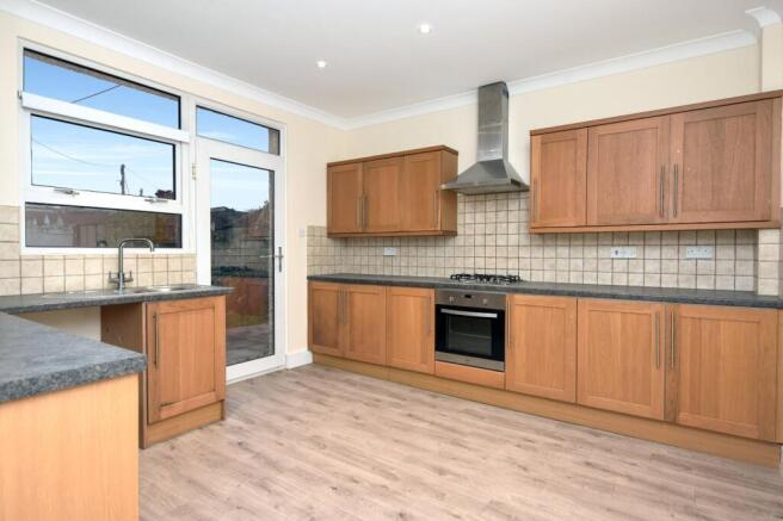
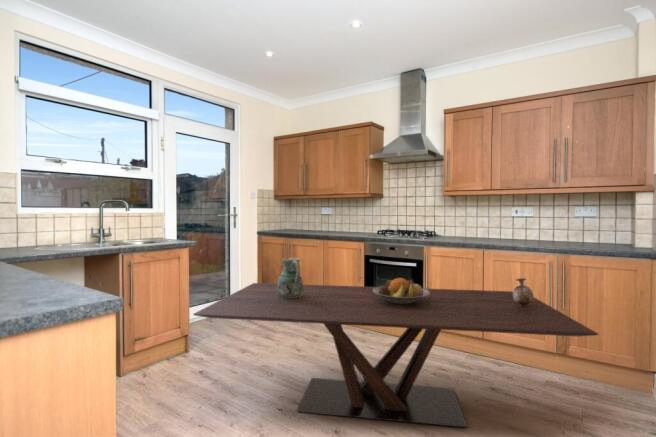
+ vase [512,277,535,305]
+ fruit bowl [373,276,429,304]
+ ceramic pitcher [277,257,304,298]
+ dining table [192,282,599,429]
